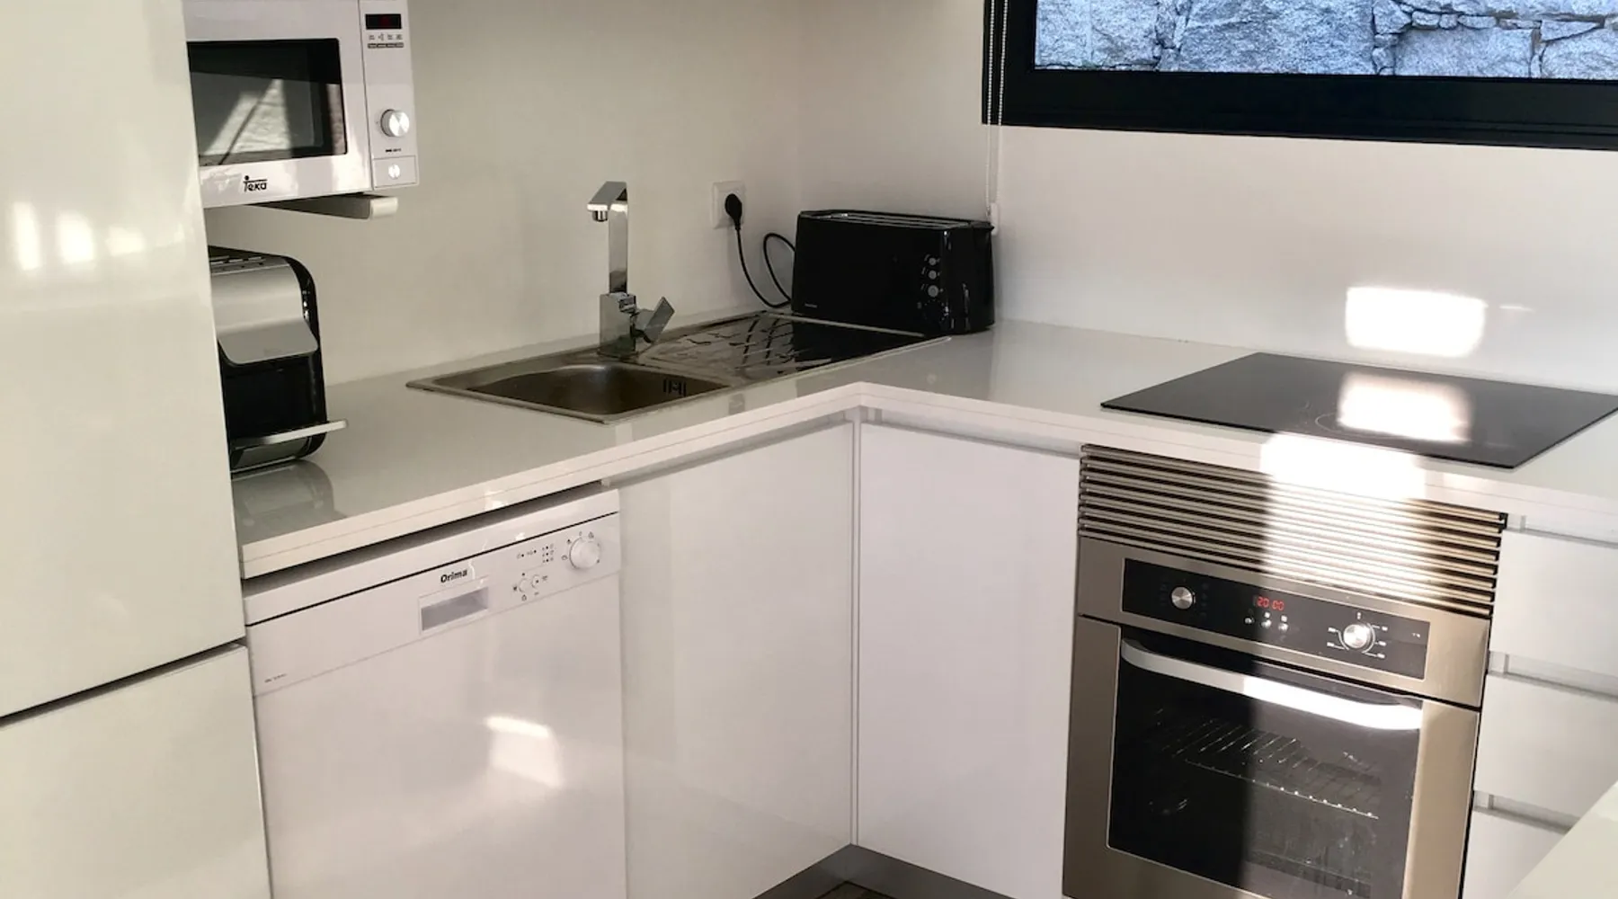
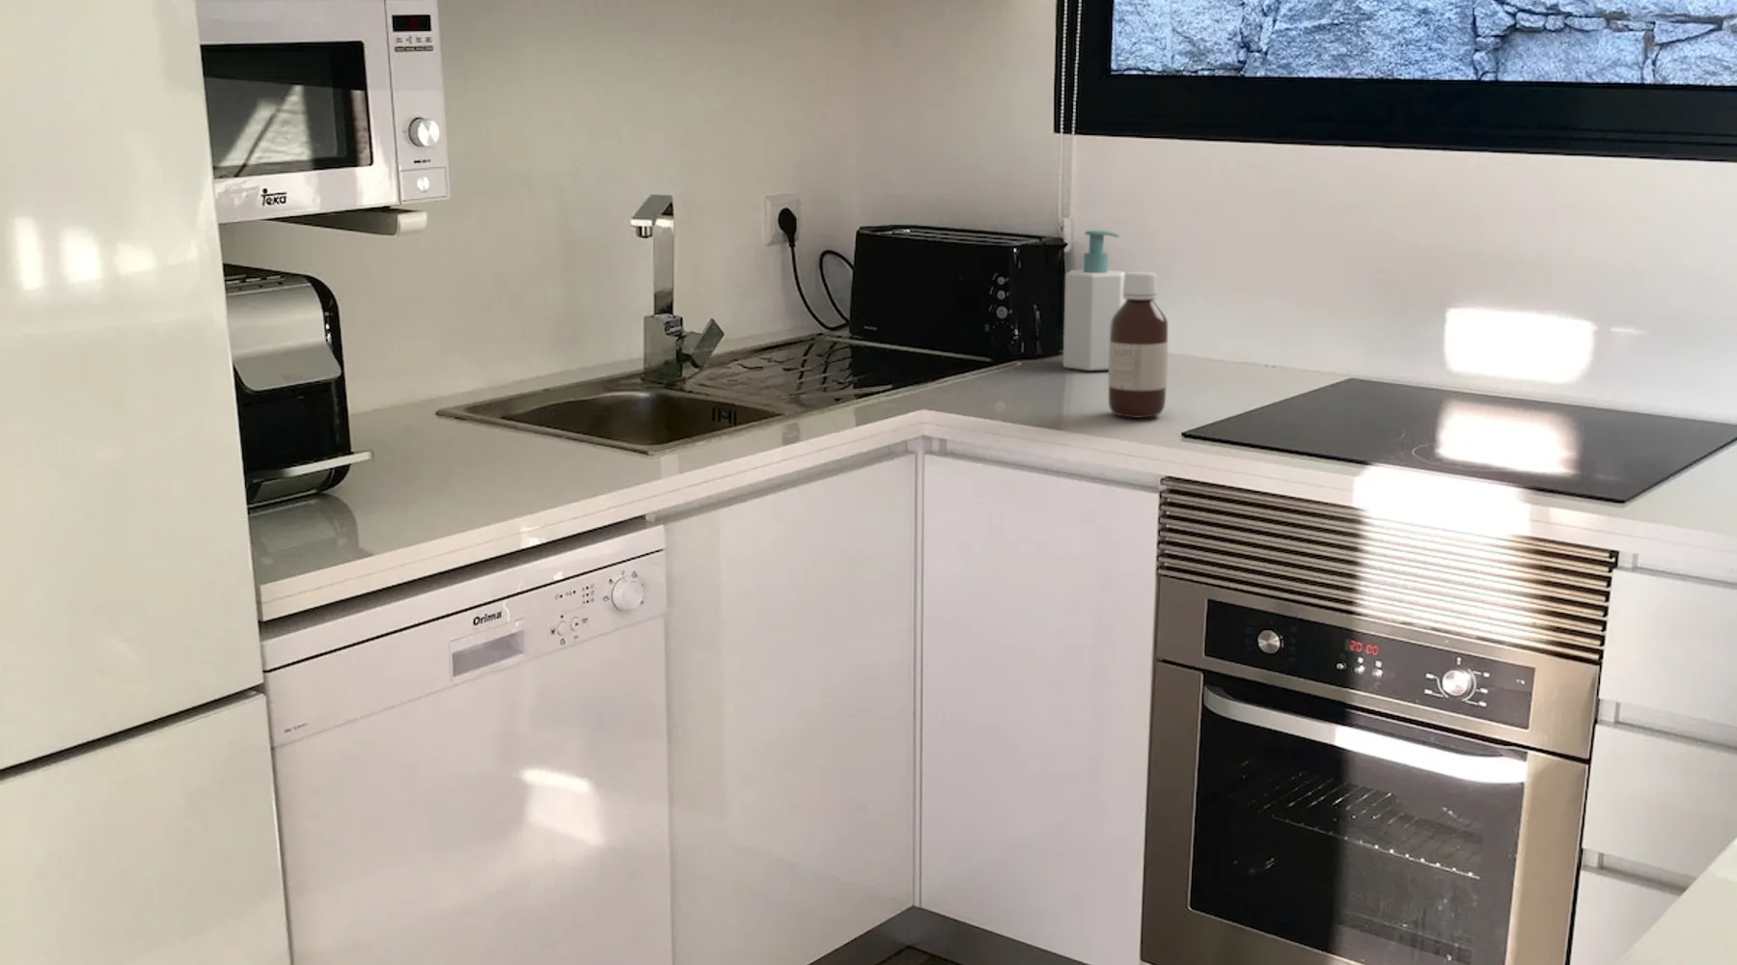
+ soap bottle [1062,229,1126,372]
+ bottle [1107,271,1169,418]
